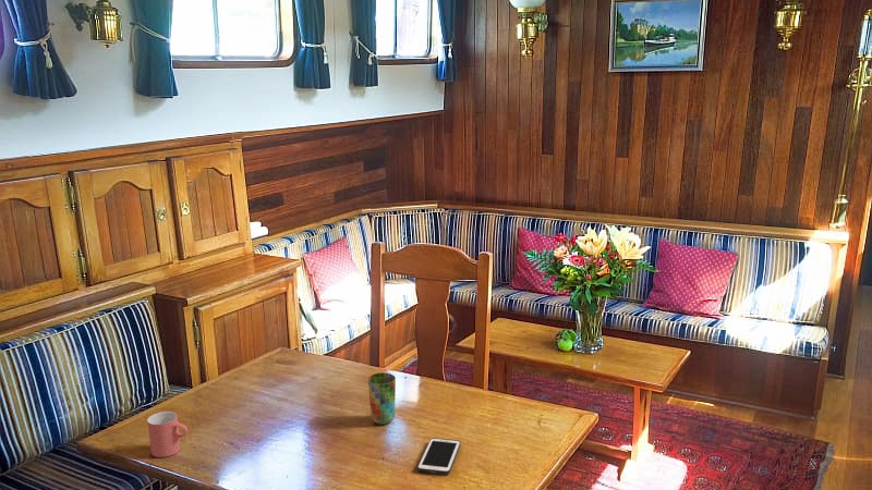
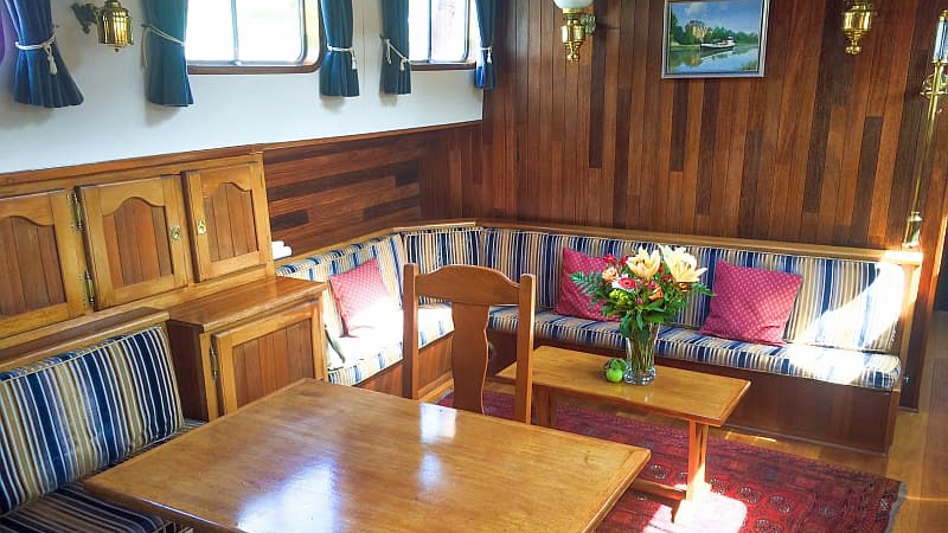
- cup [367,372,397,426]
- cup [146,411,189,458]
- cell phone [416,437,461,476]
